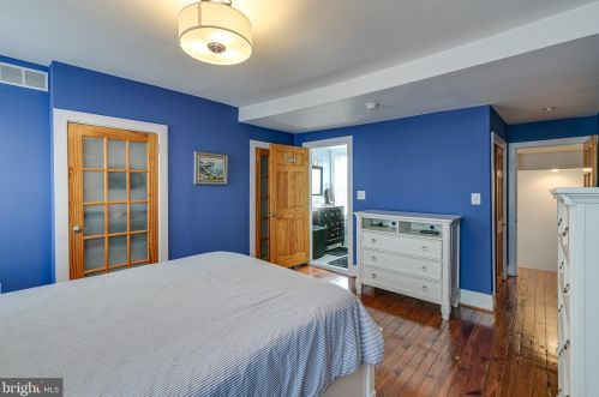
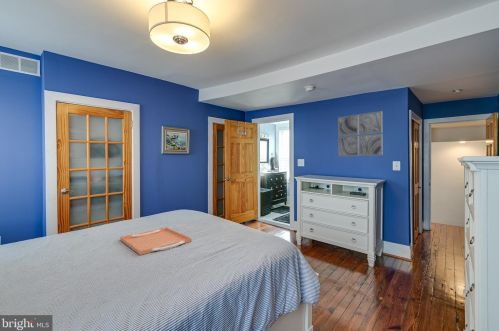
+ serving tray [119,226,193,256]
+ wall art [337,110,383,157]
